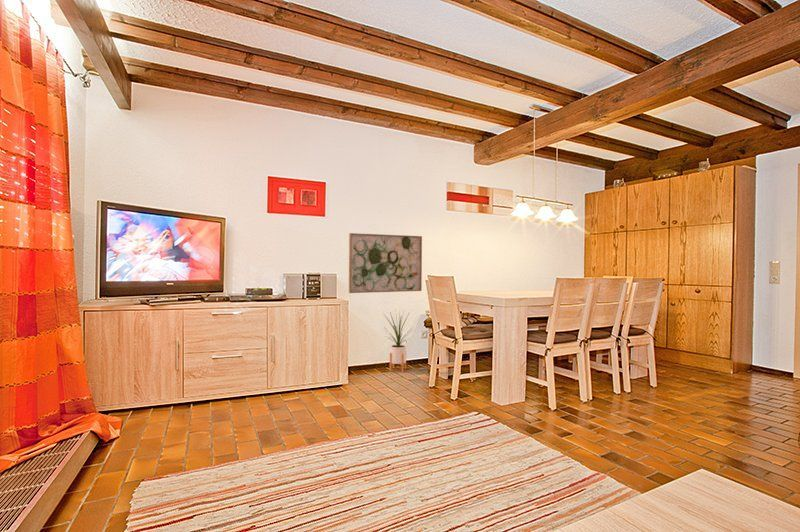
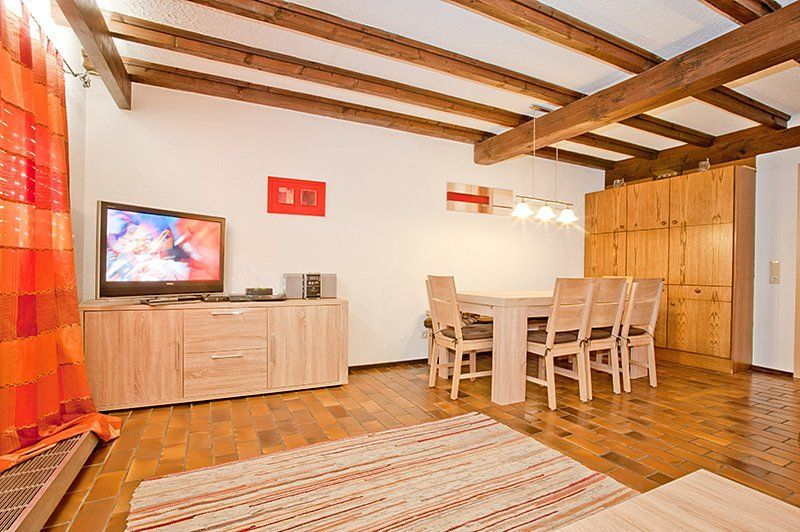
- house plant [382,308,415,373]
- wall art [348,232,423,294]
